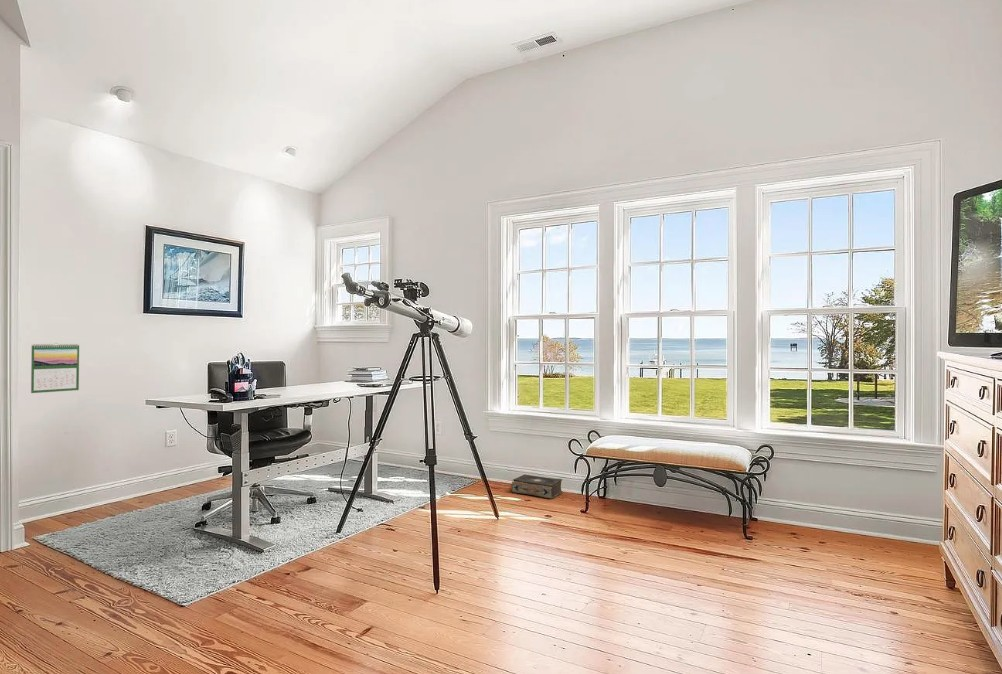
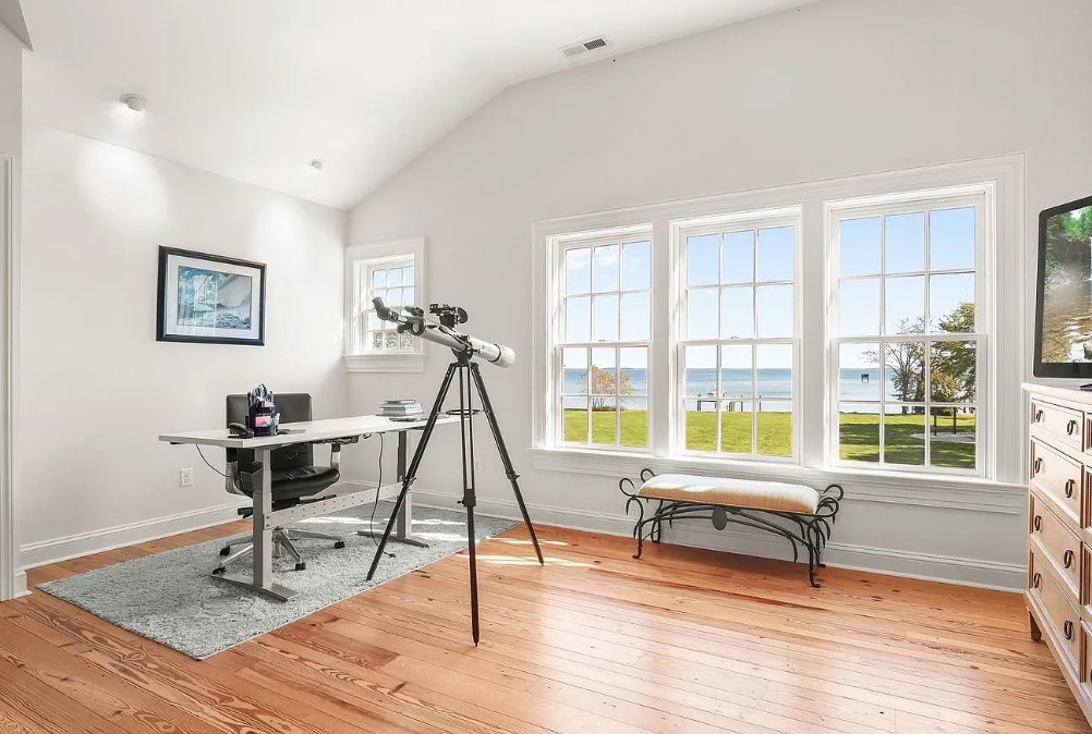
- calendar [30,342,80,394]
- book [511,473,563,500]
